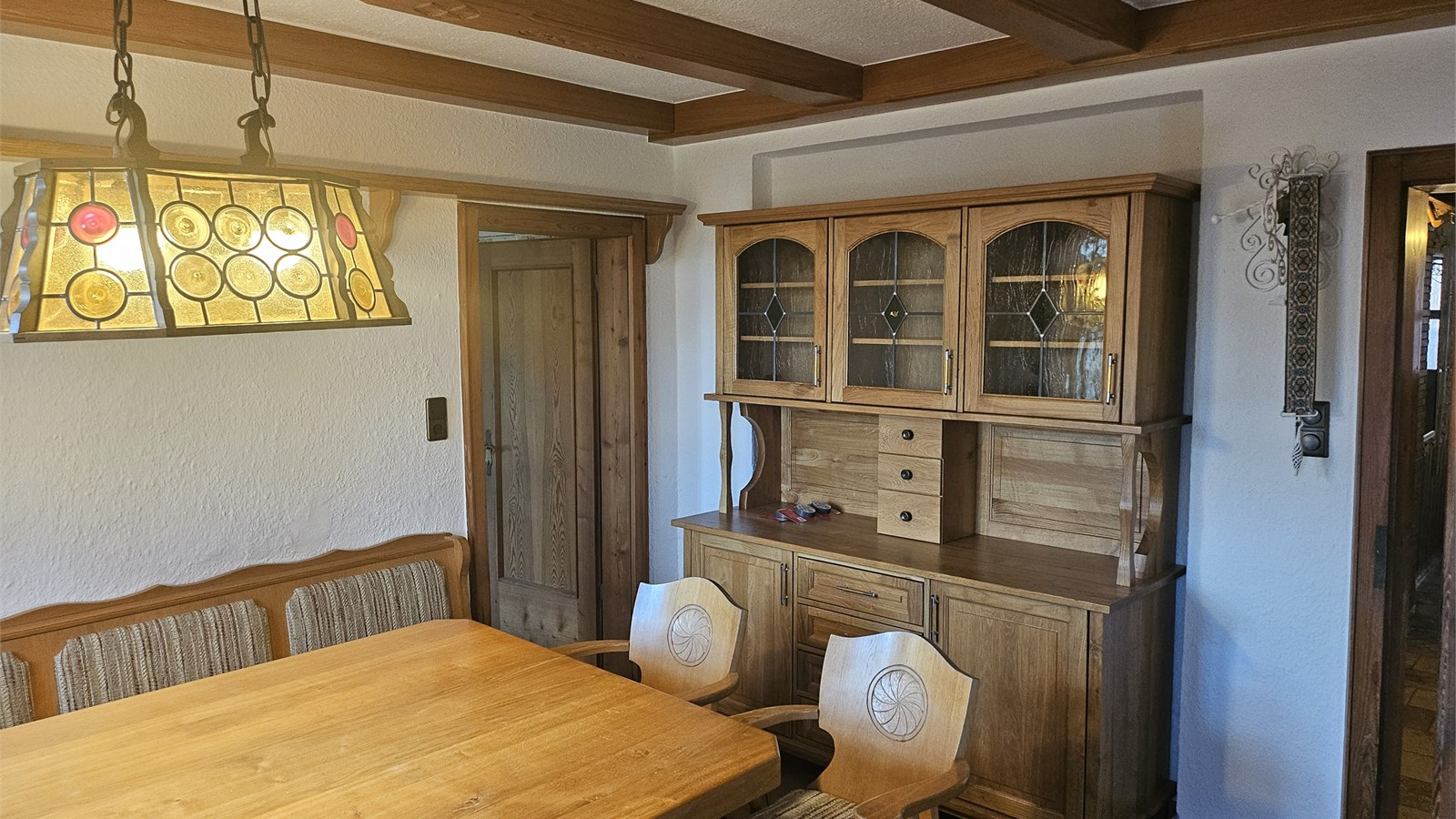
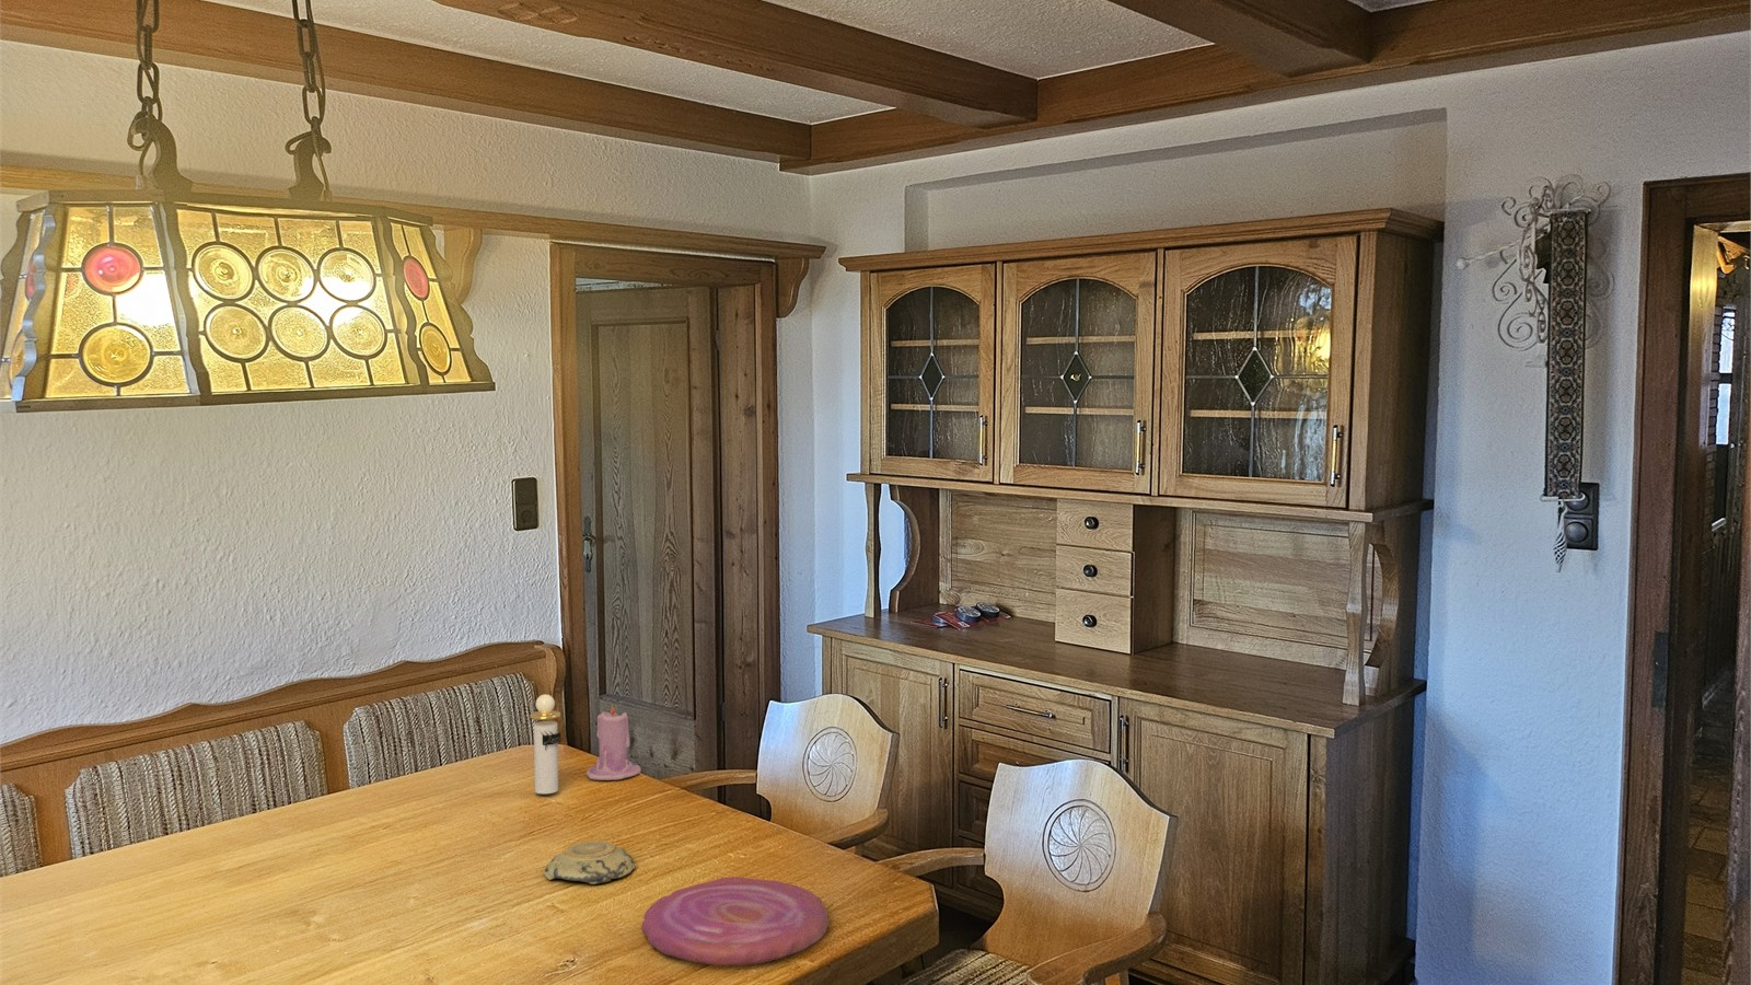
+ candle [586,705,642,782]
+ decorative bowl [542,839,637,885]
+ perfume bottle [529,693,562,795]
+ plate [640,876,830,967]
